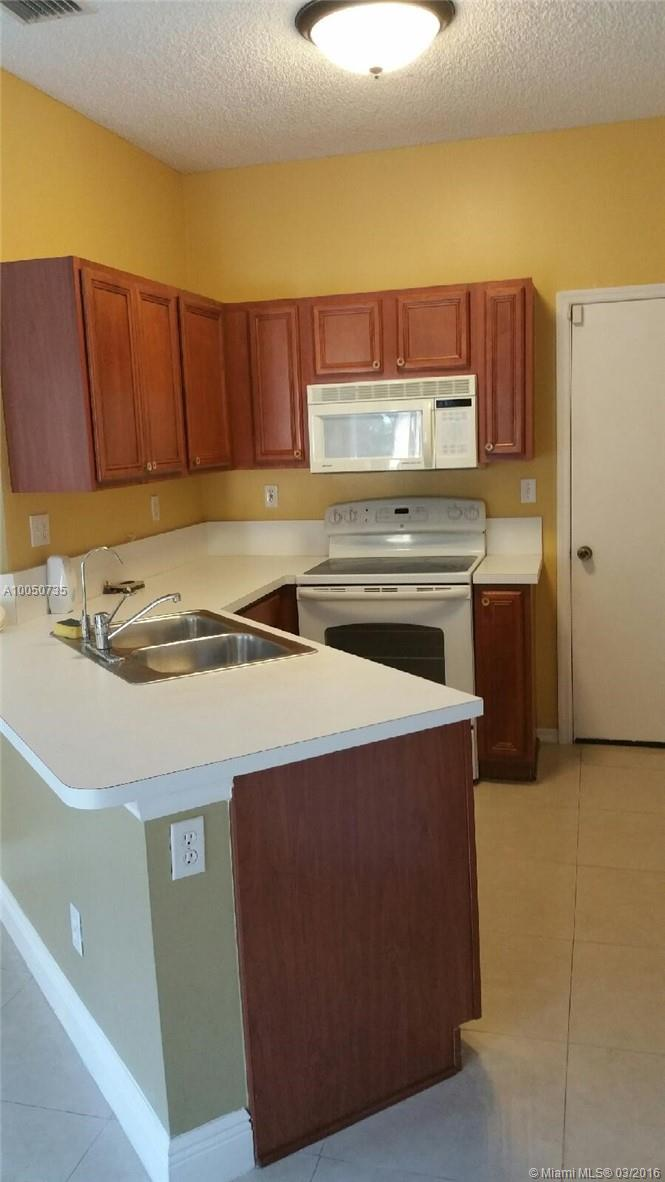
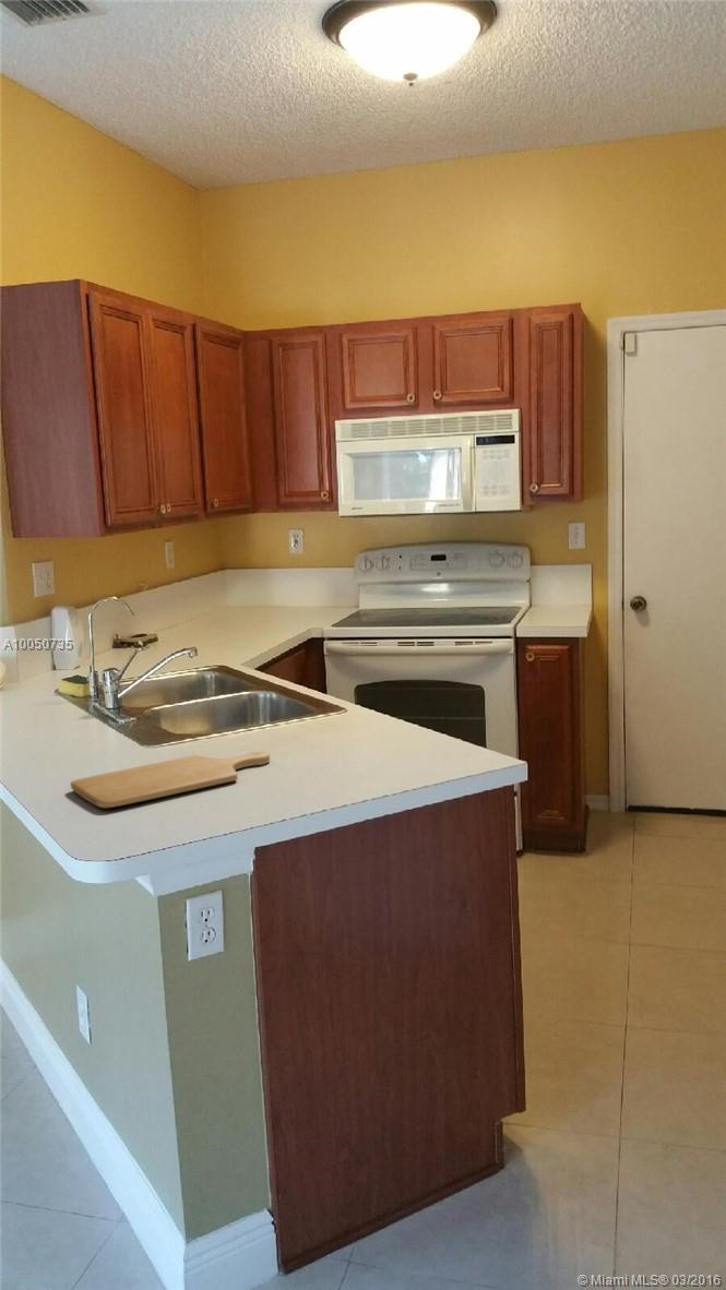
+ chopping board [70,750,271,809]
